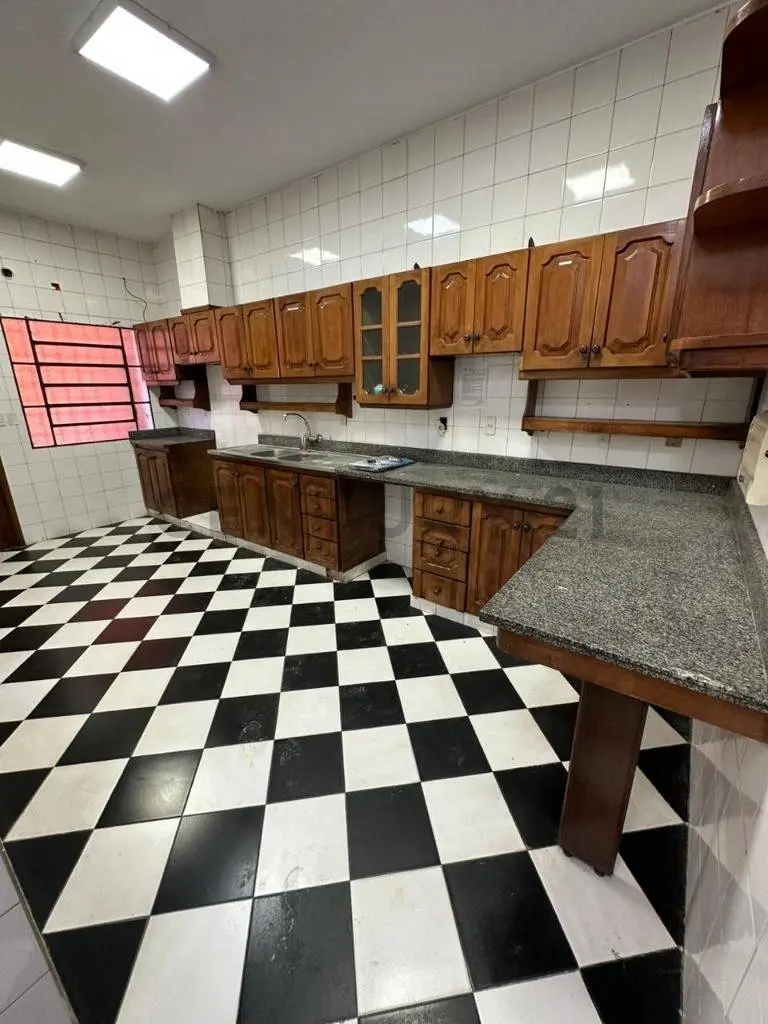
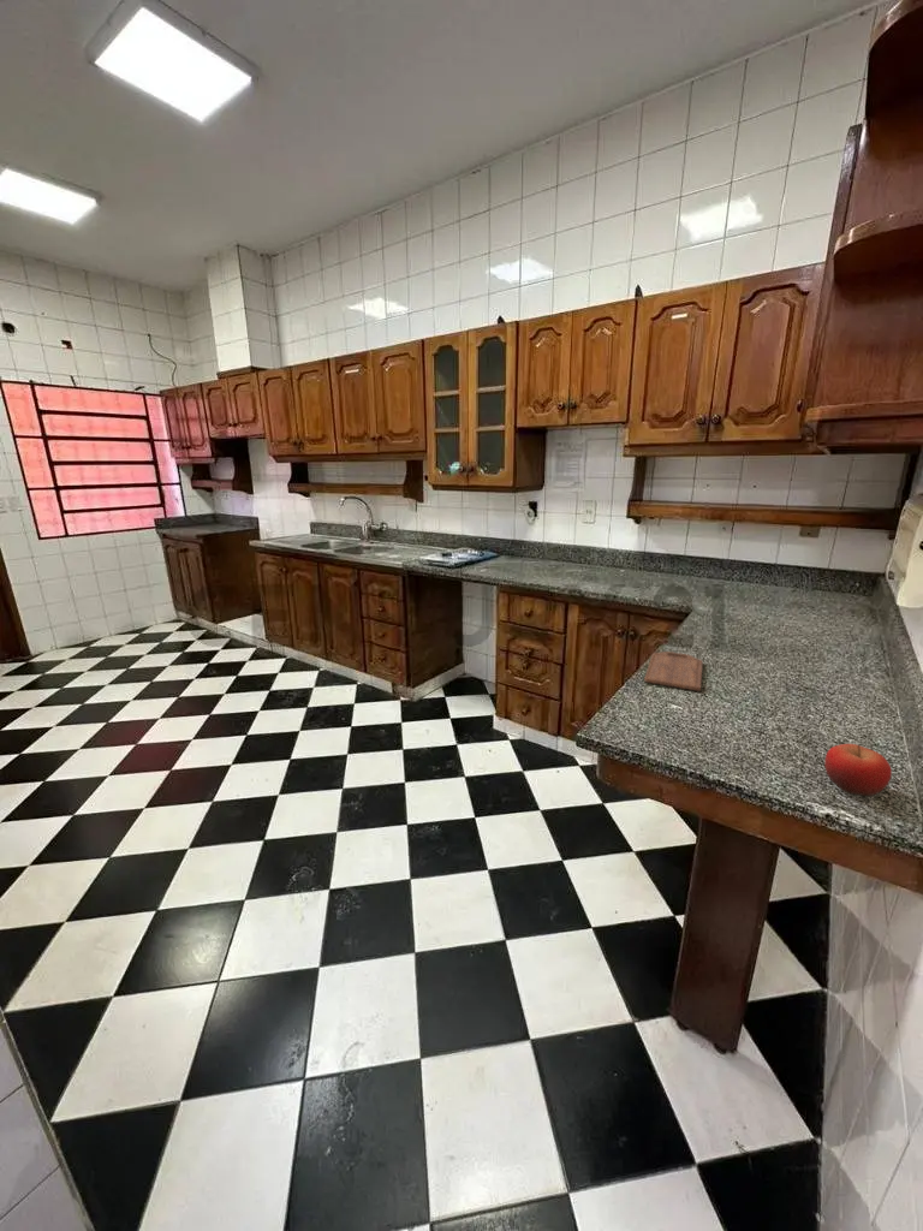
+ fruit [823,743,893,797]
+ cutting board [643,650,704,692]
